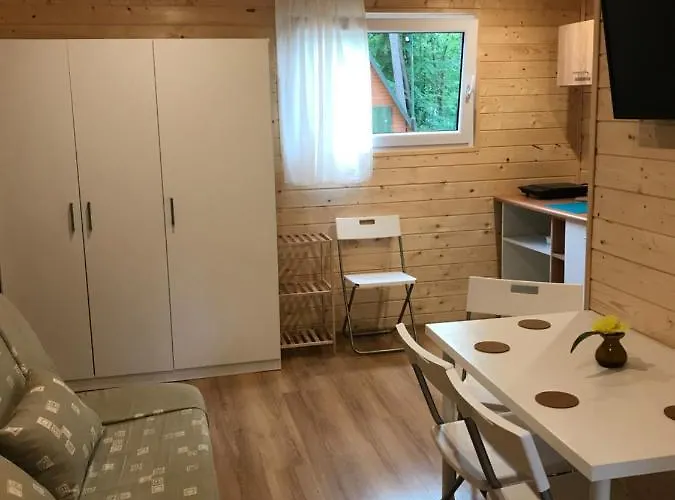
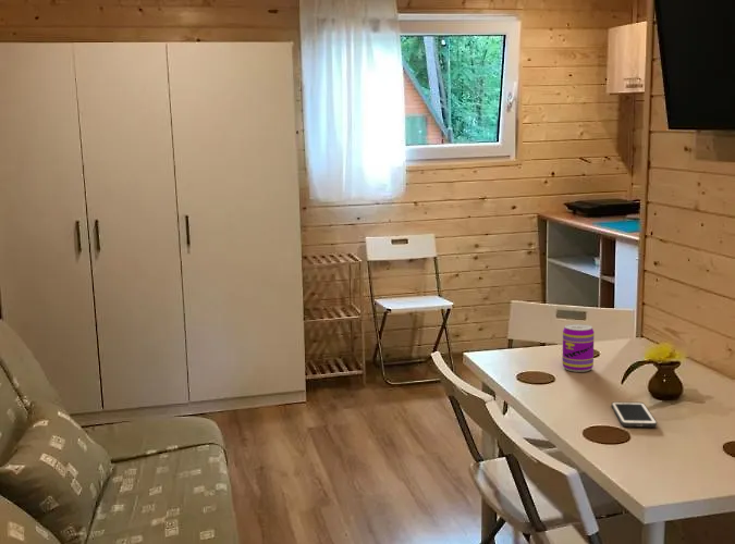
+ beverage can [561,323,596,373]
+ cell phone [611,400,658,428]
